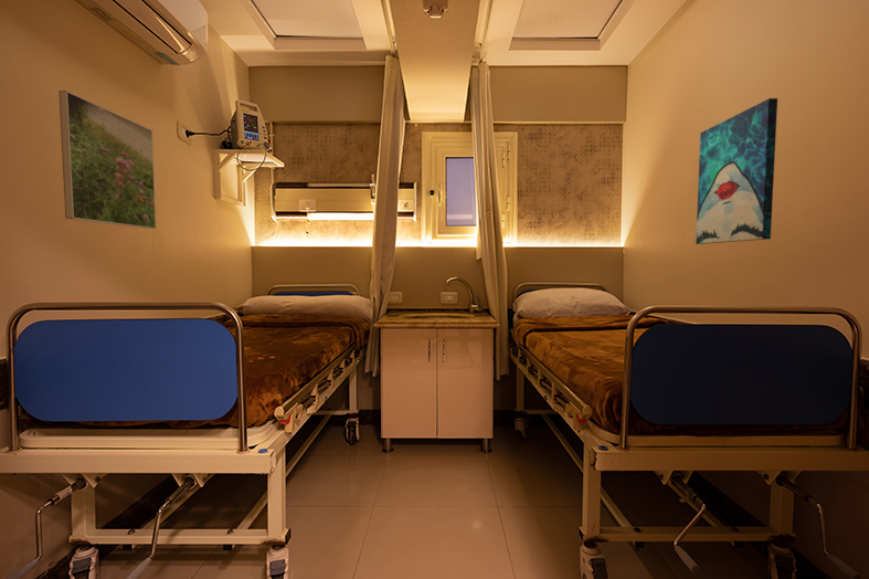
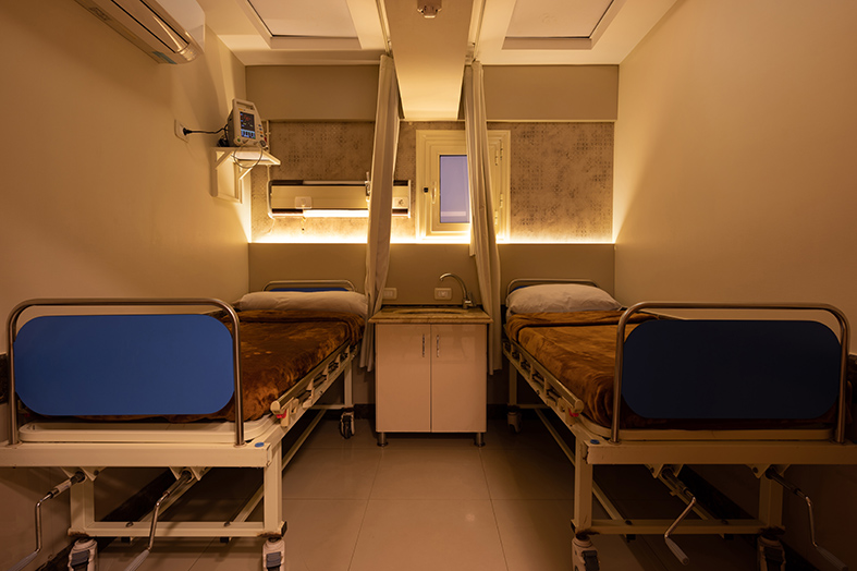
- wall art [695,97,778,245]
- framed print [57,90,157,230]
